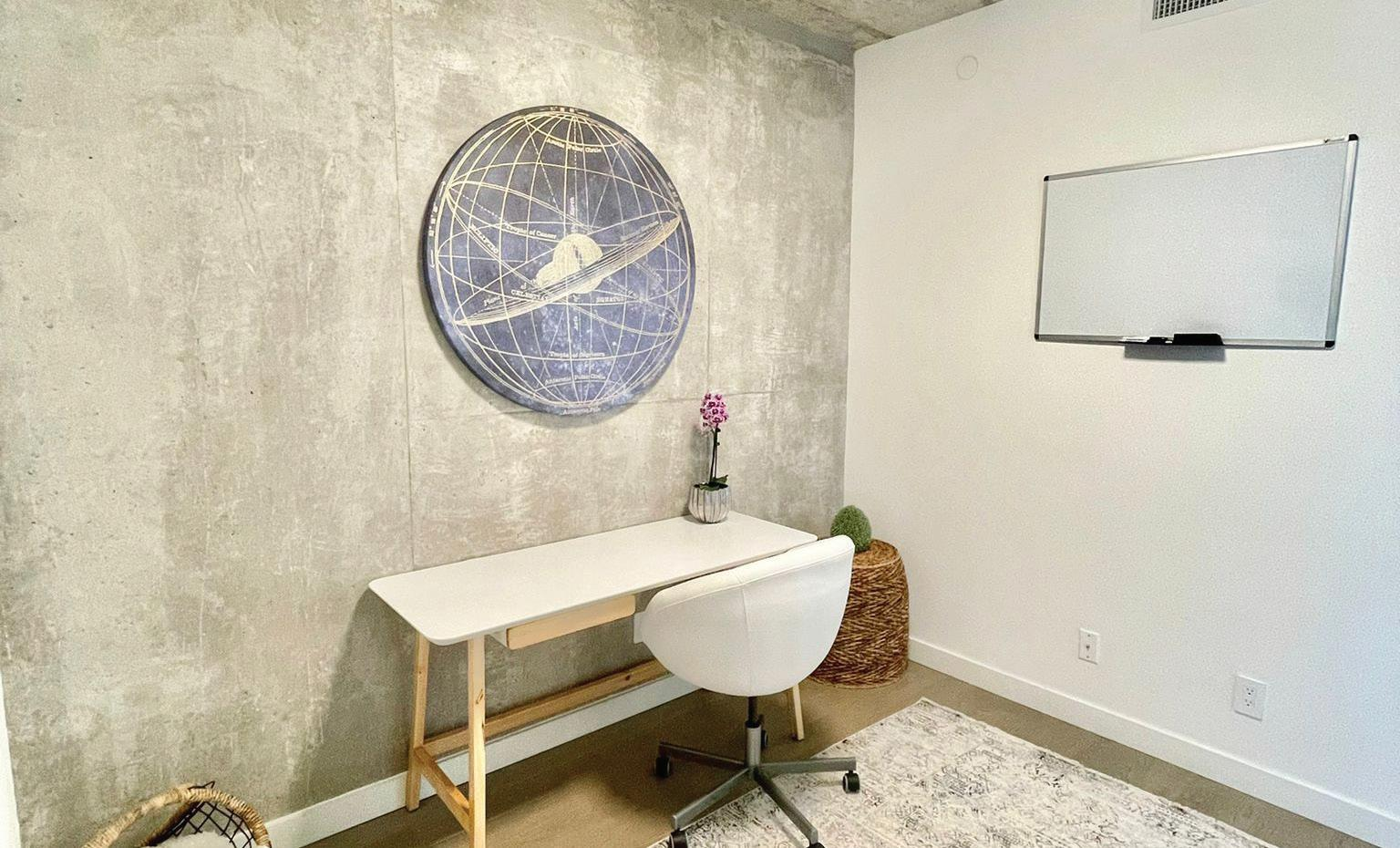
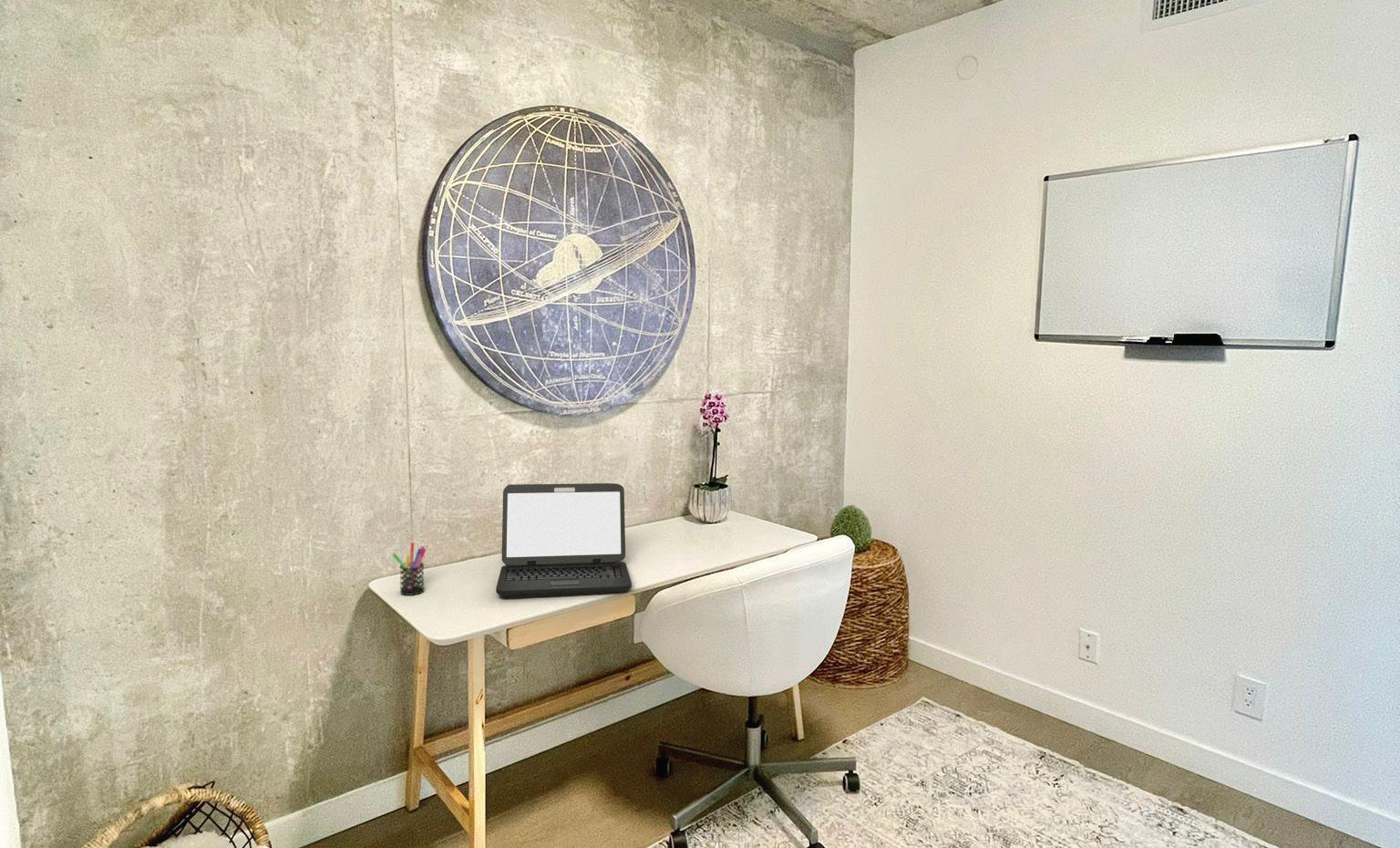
+ laptop [495,482,633,599]
+ pen holder [392,542,427,596]
